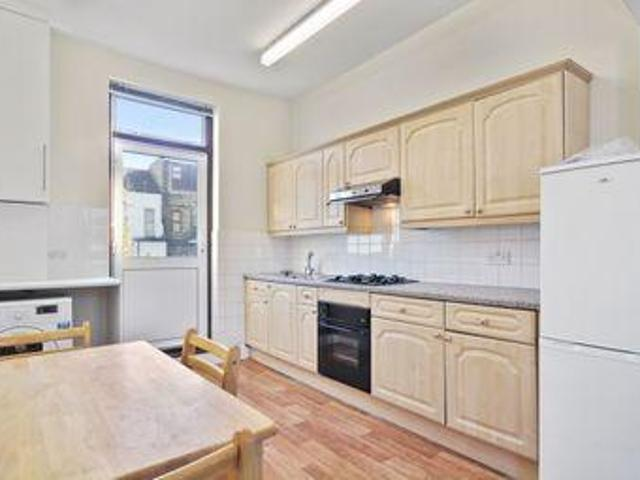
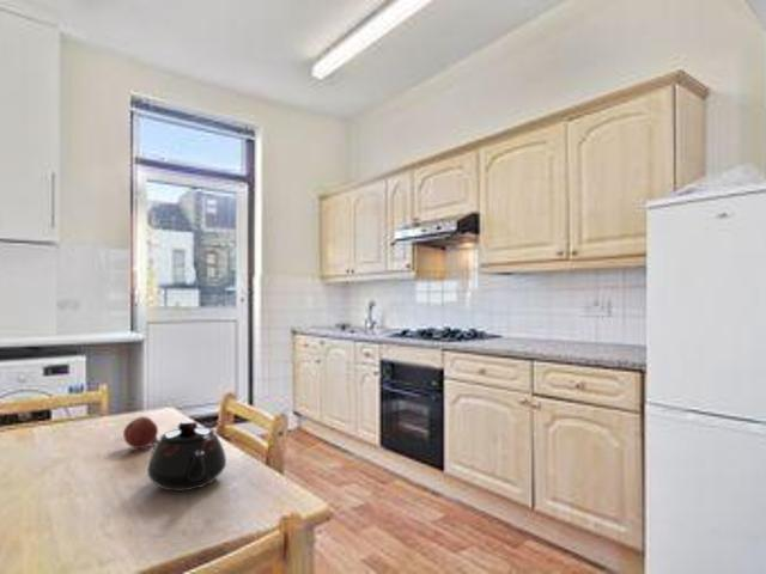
+ fruit [122,415,159,450]
+ teapot [146,419,227,493]
